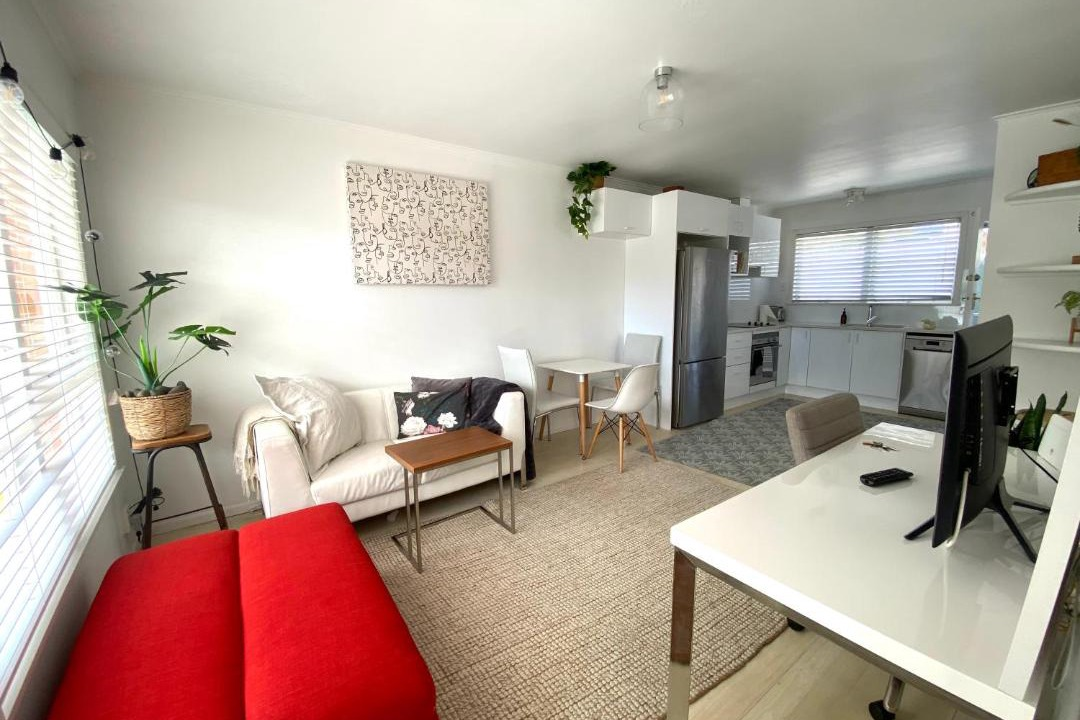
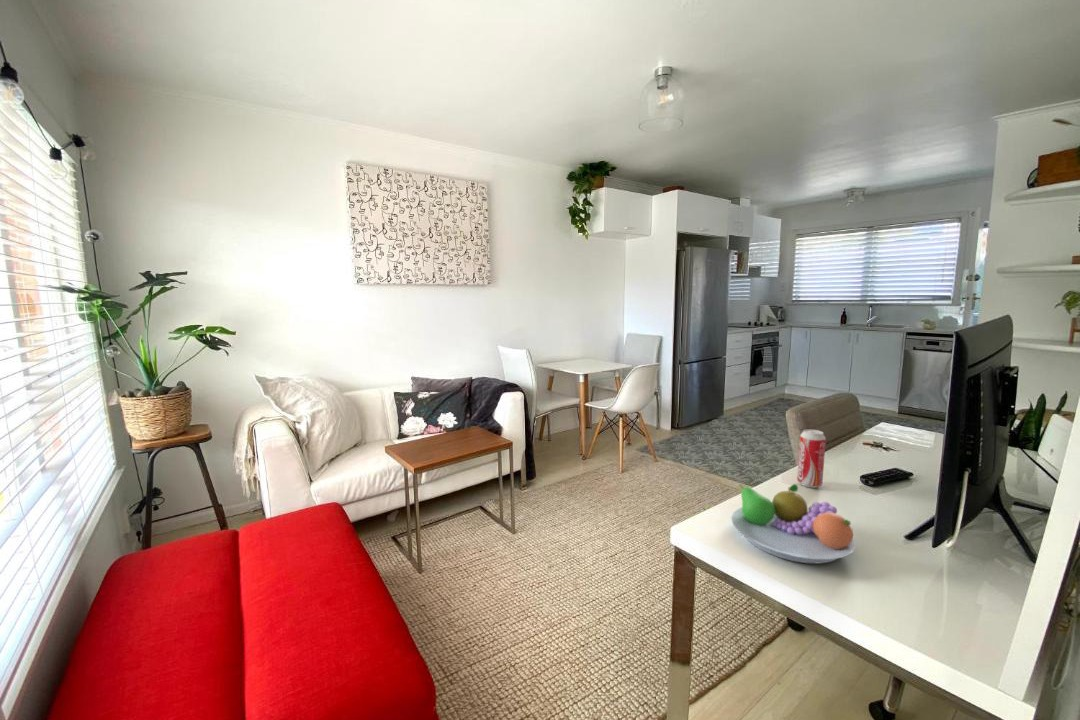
+ beverage can [796,428,827,489]
+ fruit bowl [730,483,857,565]
